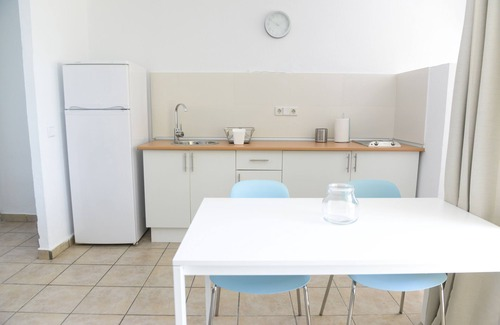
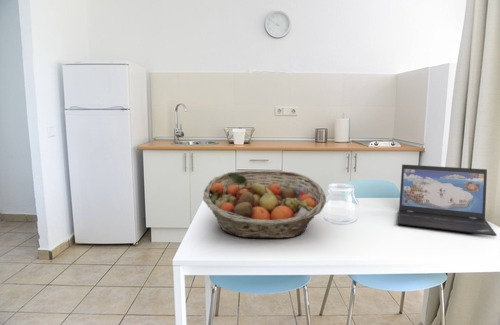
+ laptop [397,163,498,237]
+ fruit basket [202,169,327,239]
